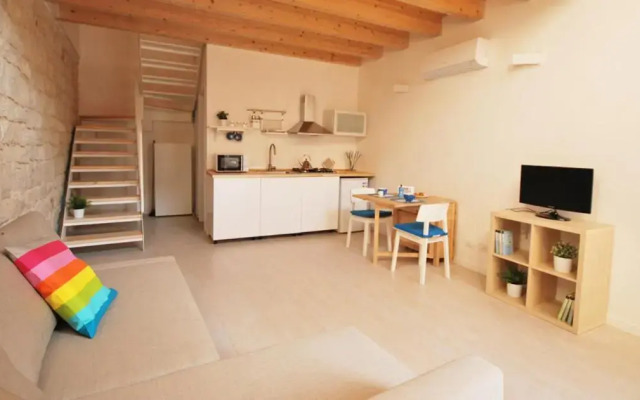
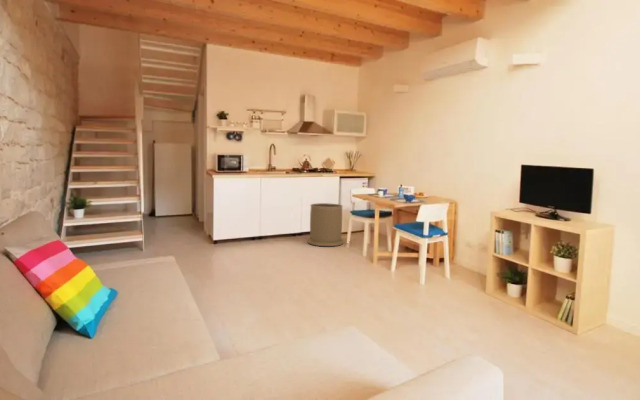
+ trash can [307,202,344,247]
